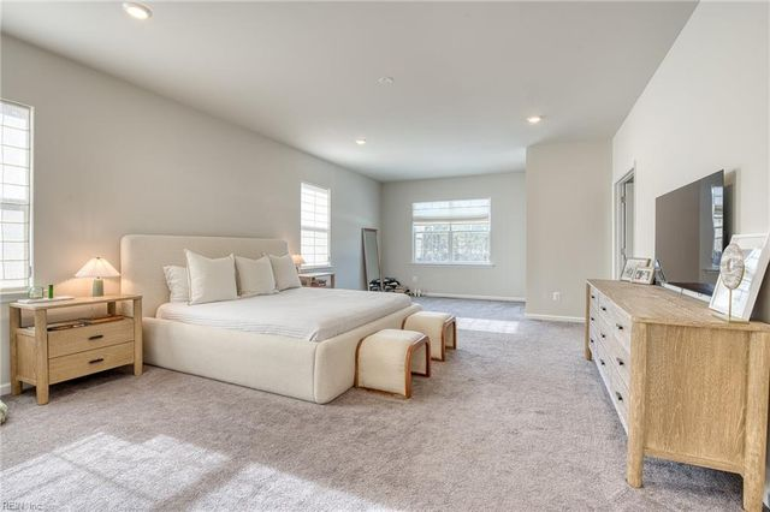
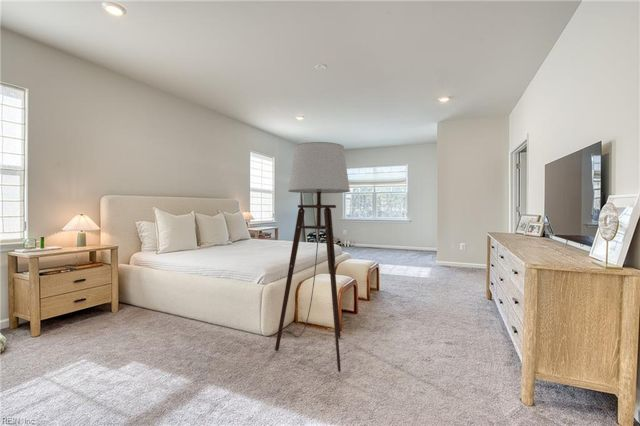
+ floor lamp [274,141,351,373]
